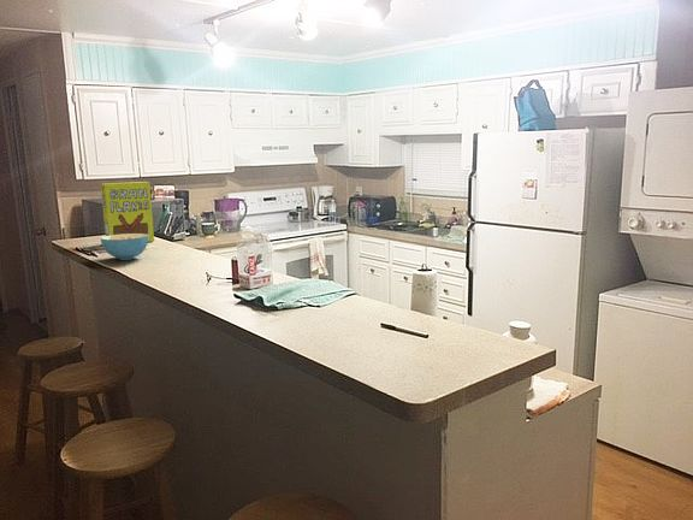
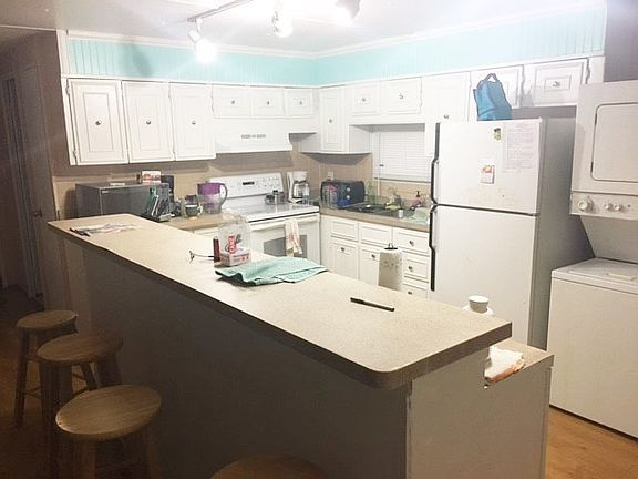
- cereal bowl [100,234,149,261]
- cereal box [100,181,155,243]
